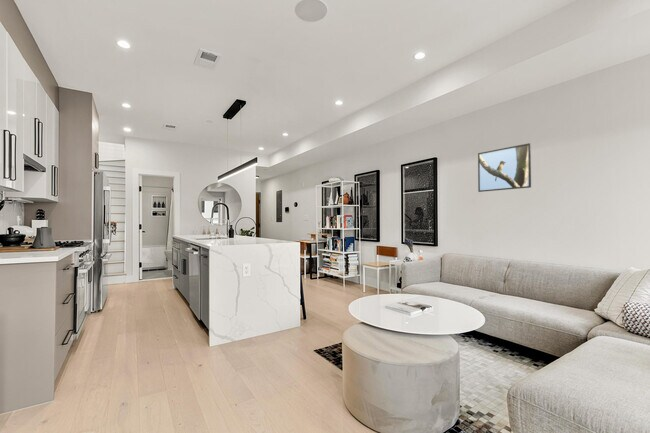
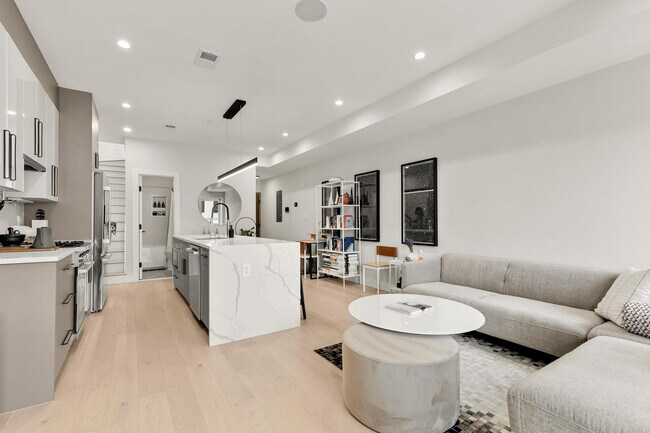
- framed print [477,142,532,193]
